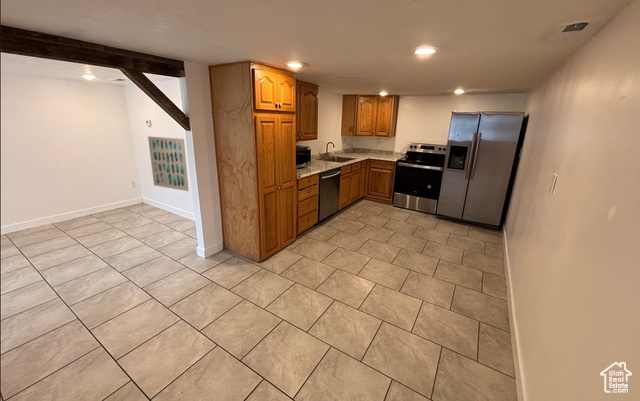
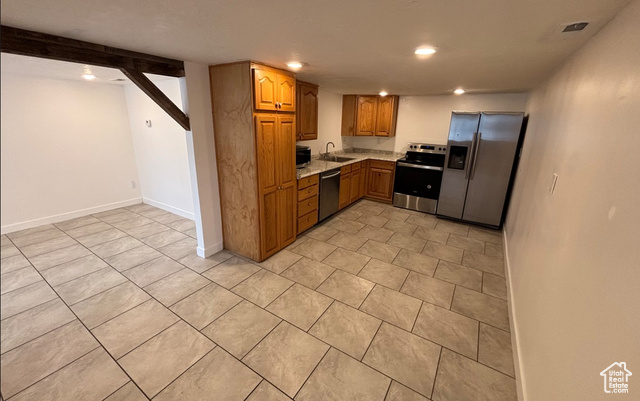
- wall art [147,135,190,192]
